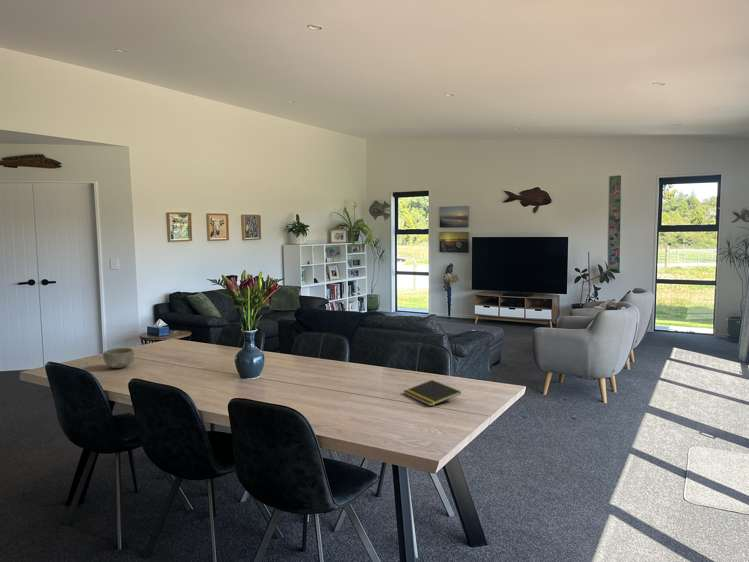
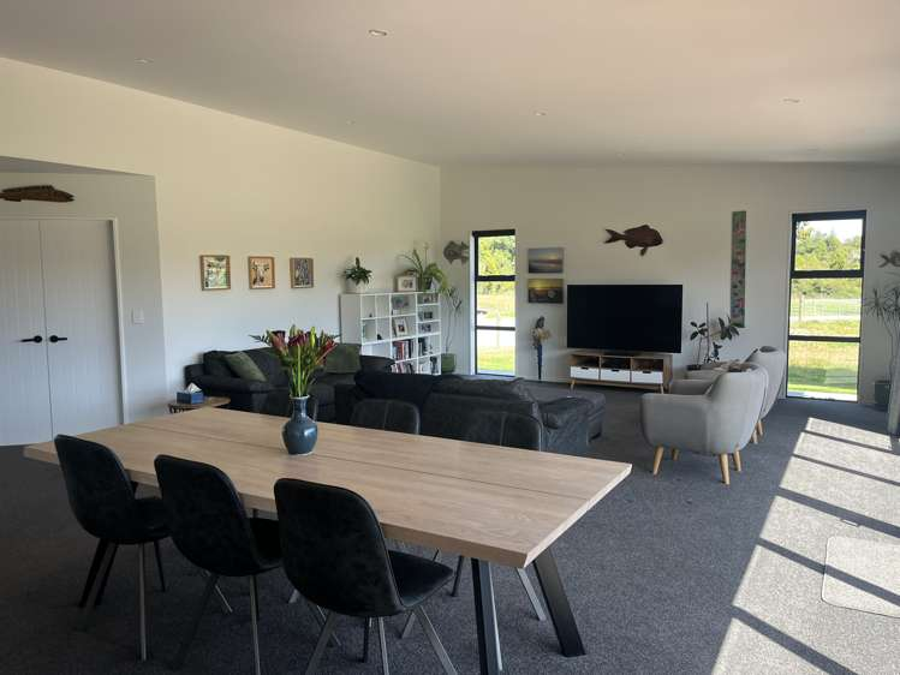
- bowl [102,347,135,369]
- notepad [403,379,462,407]
